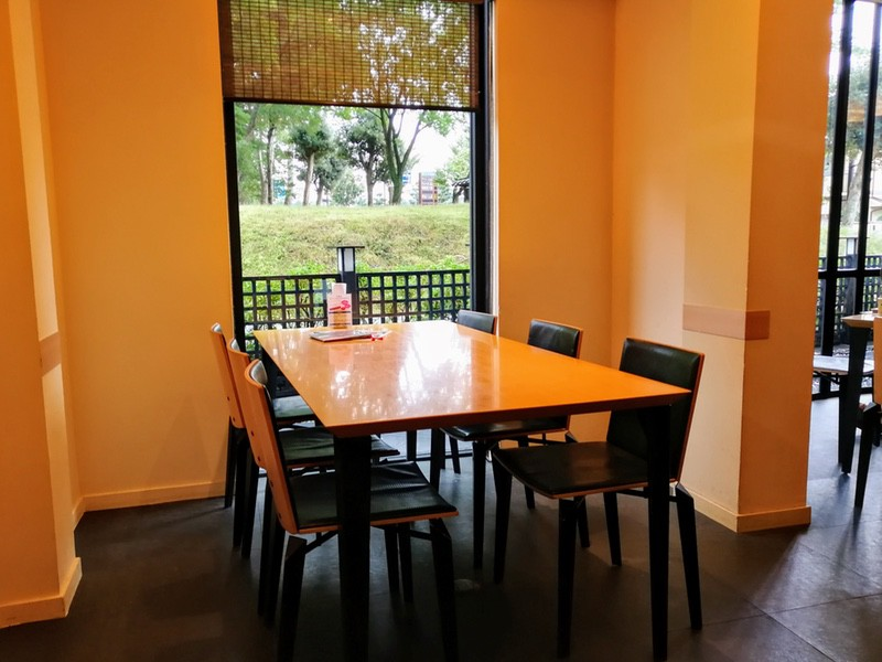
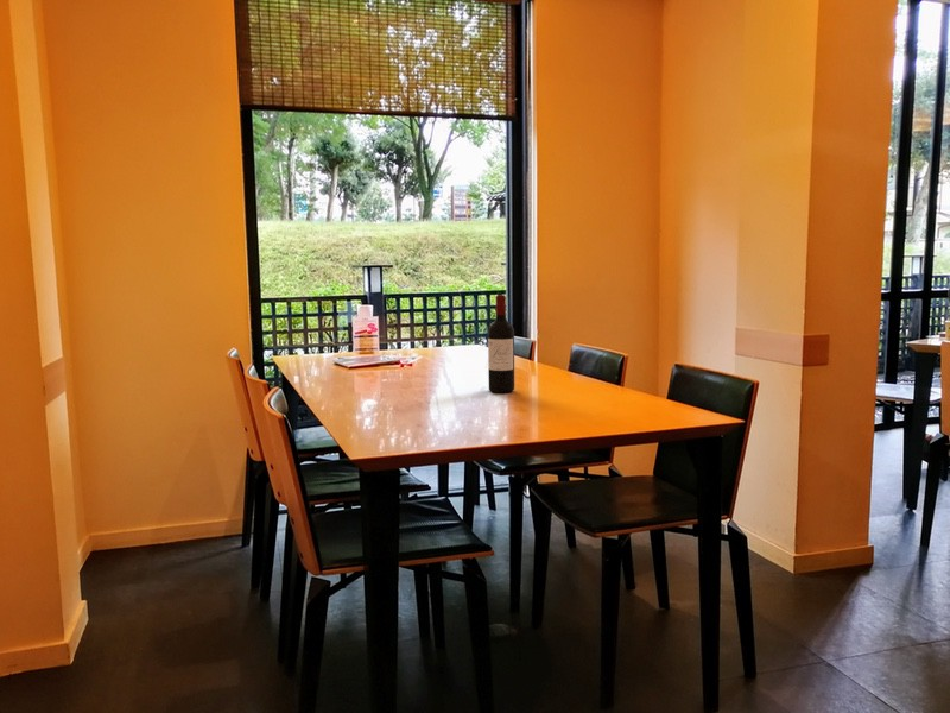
+ wine bottle [487,294,515,393]
